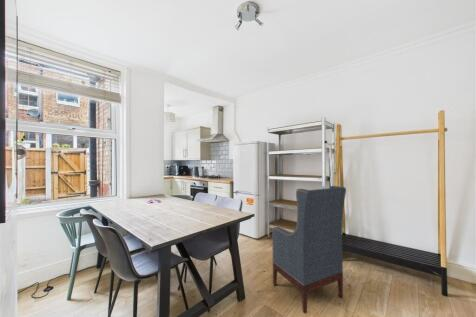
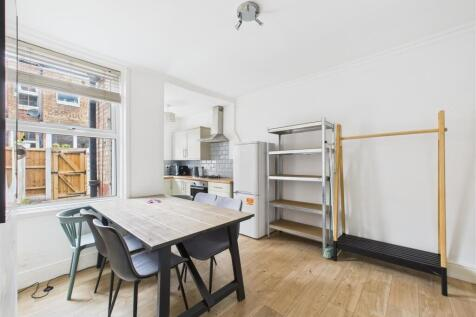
- armchair [271,185,347,315]
